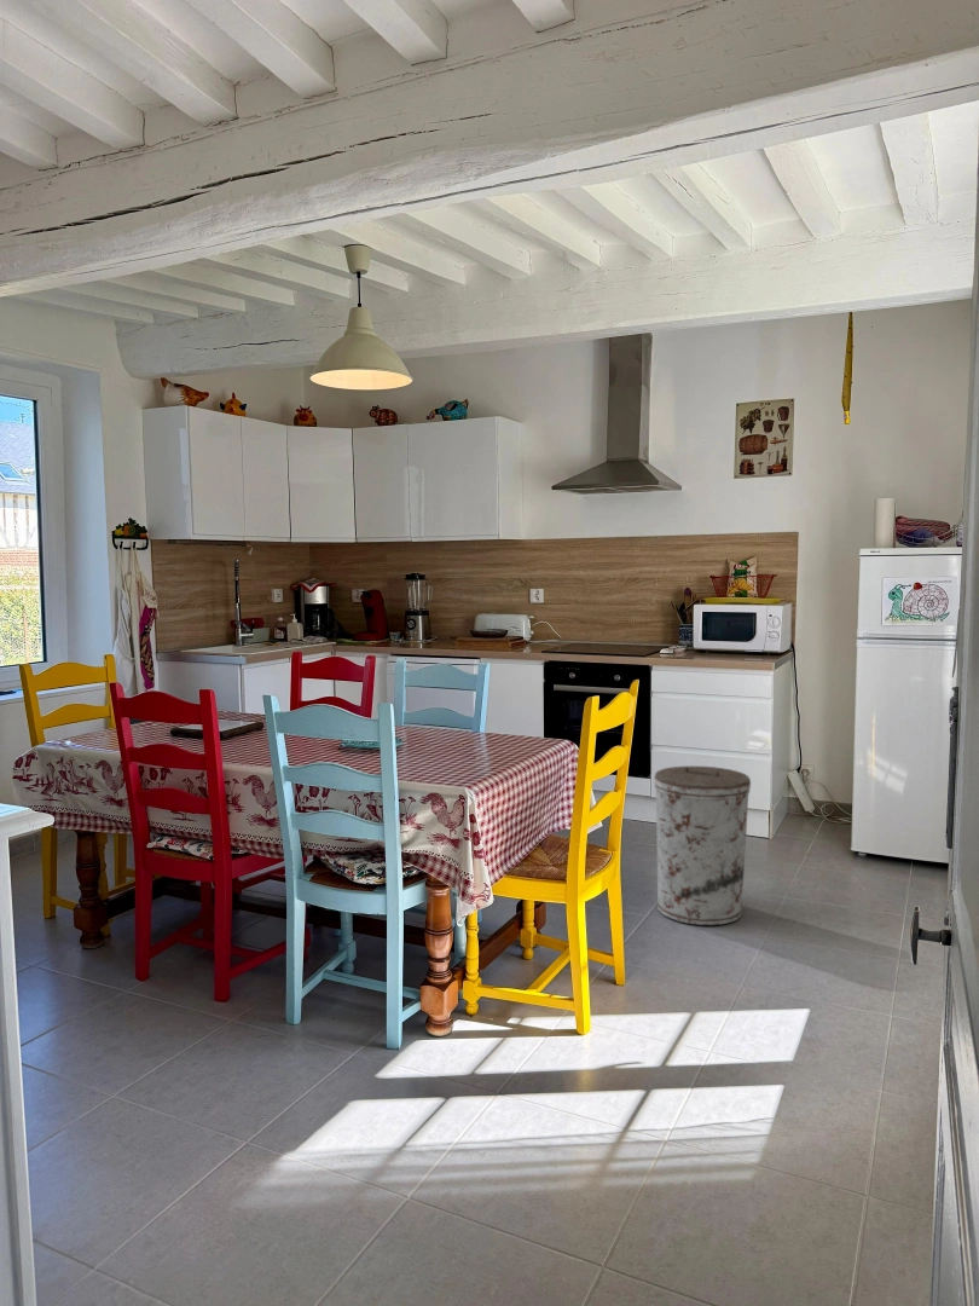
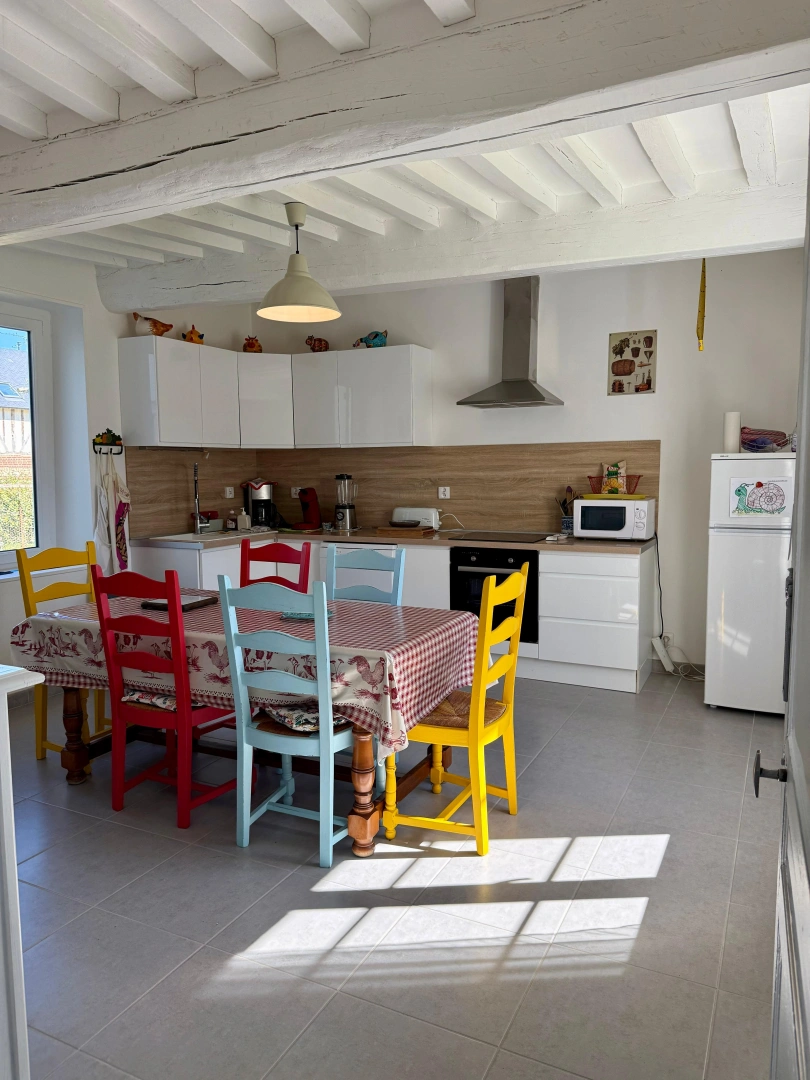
- trash can [653,765,752,926]
